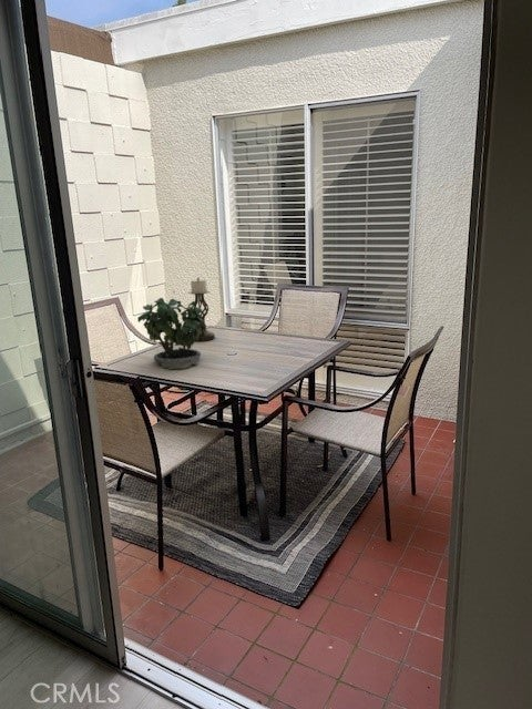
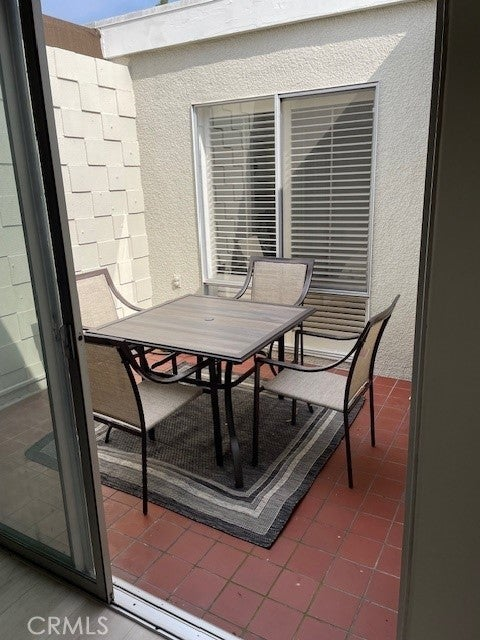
- candle holder [187,277,216,342]
- potted plant [136,290,204,370]
